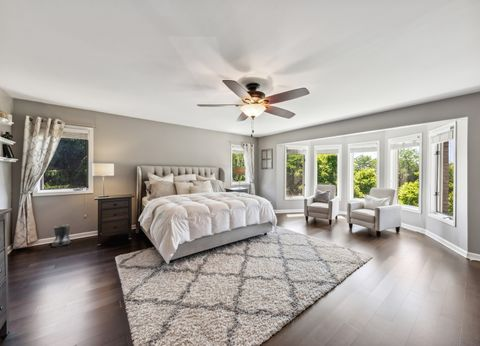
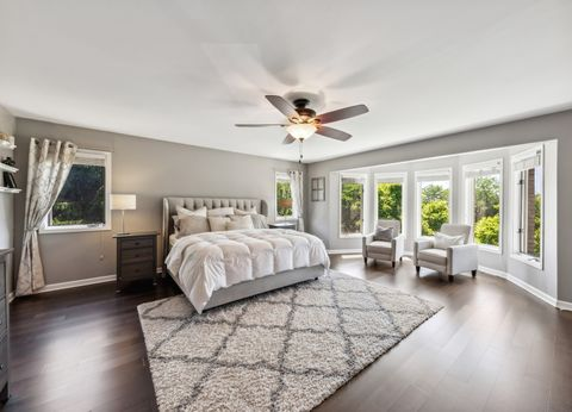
- boots [51,224,71,248]
